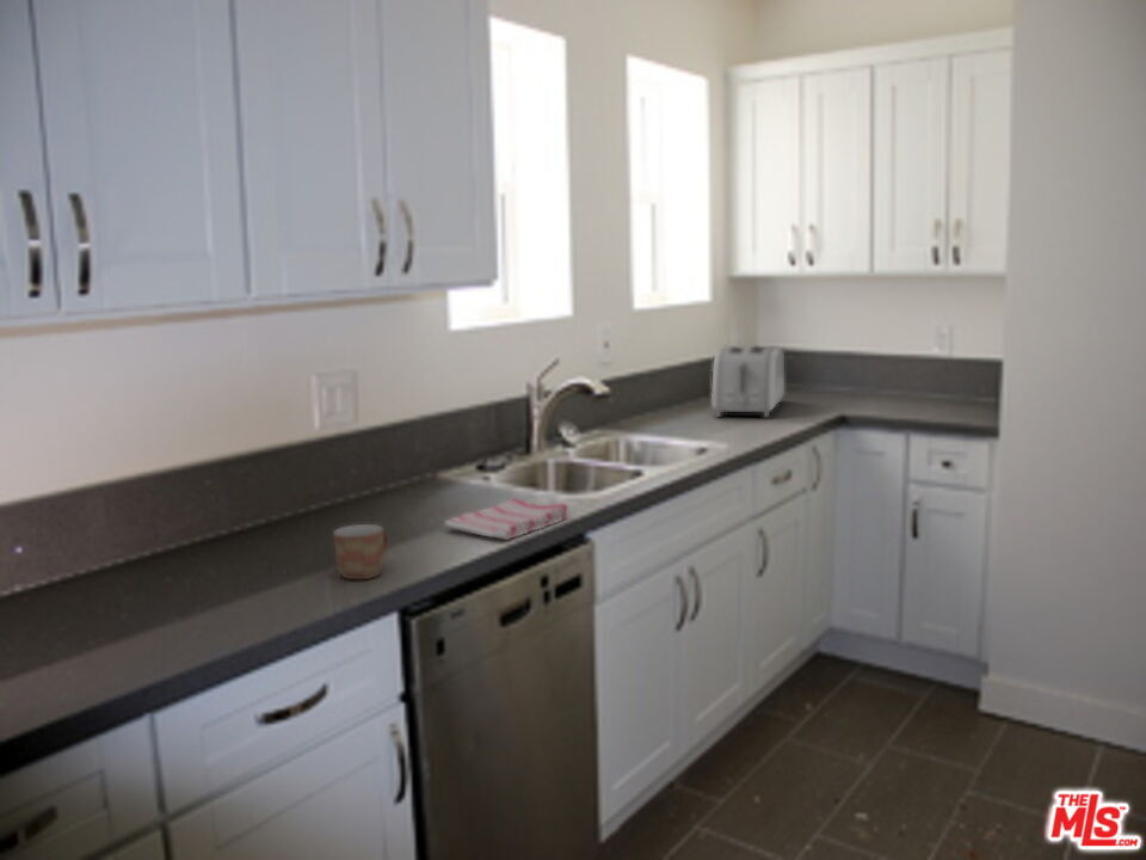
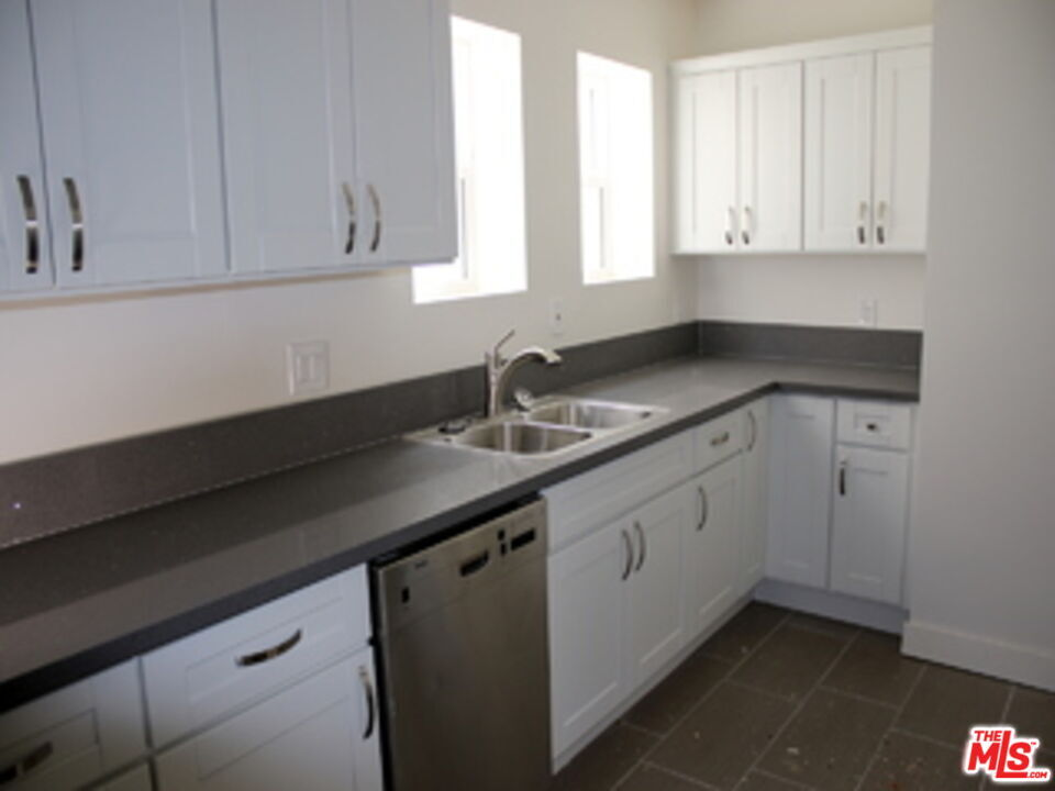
- toaster [711,344,785,418]
- mug [332,523,389,580]
- dish towel [443,497,569,541]
